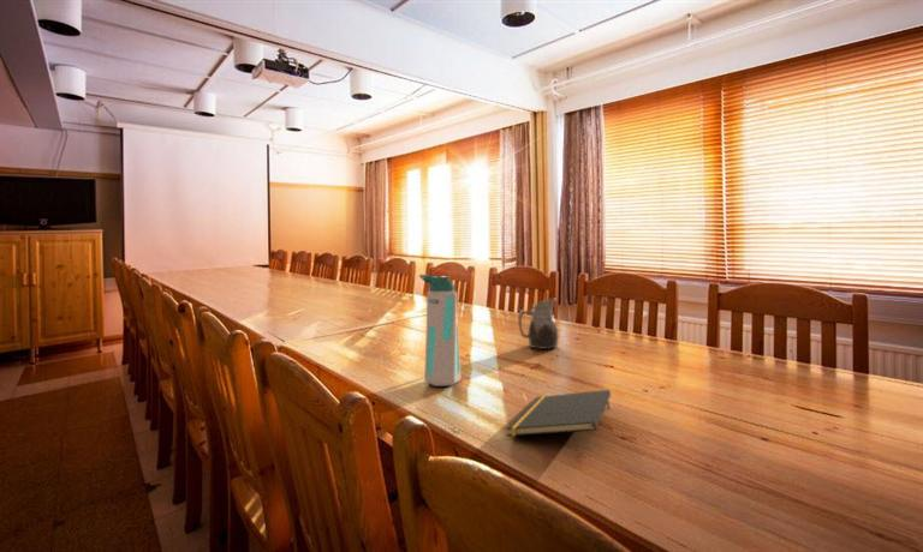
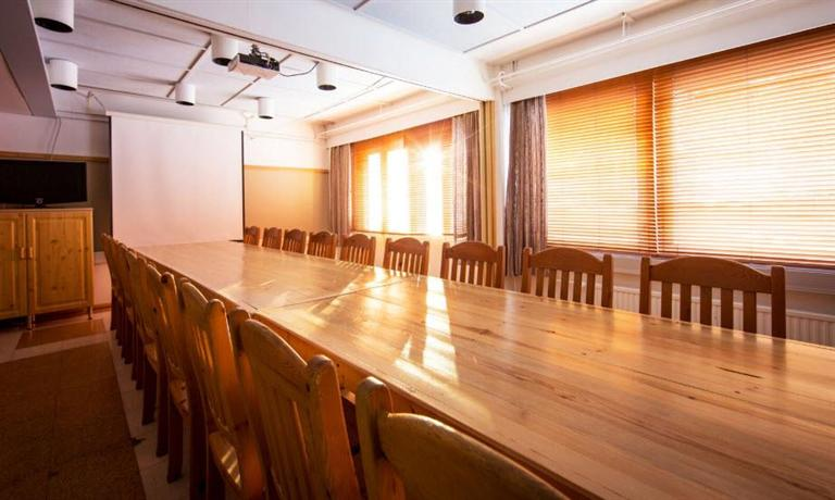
- water bottle [418,274,462,388]
- pitcher [517,298,560,350]
- notepad [504,389,612,437]
